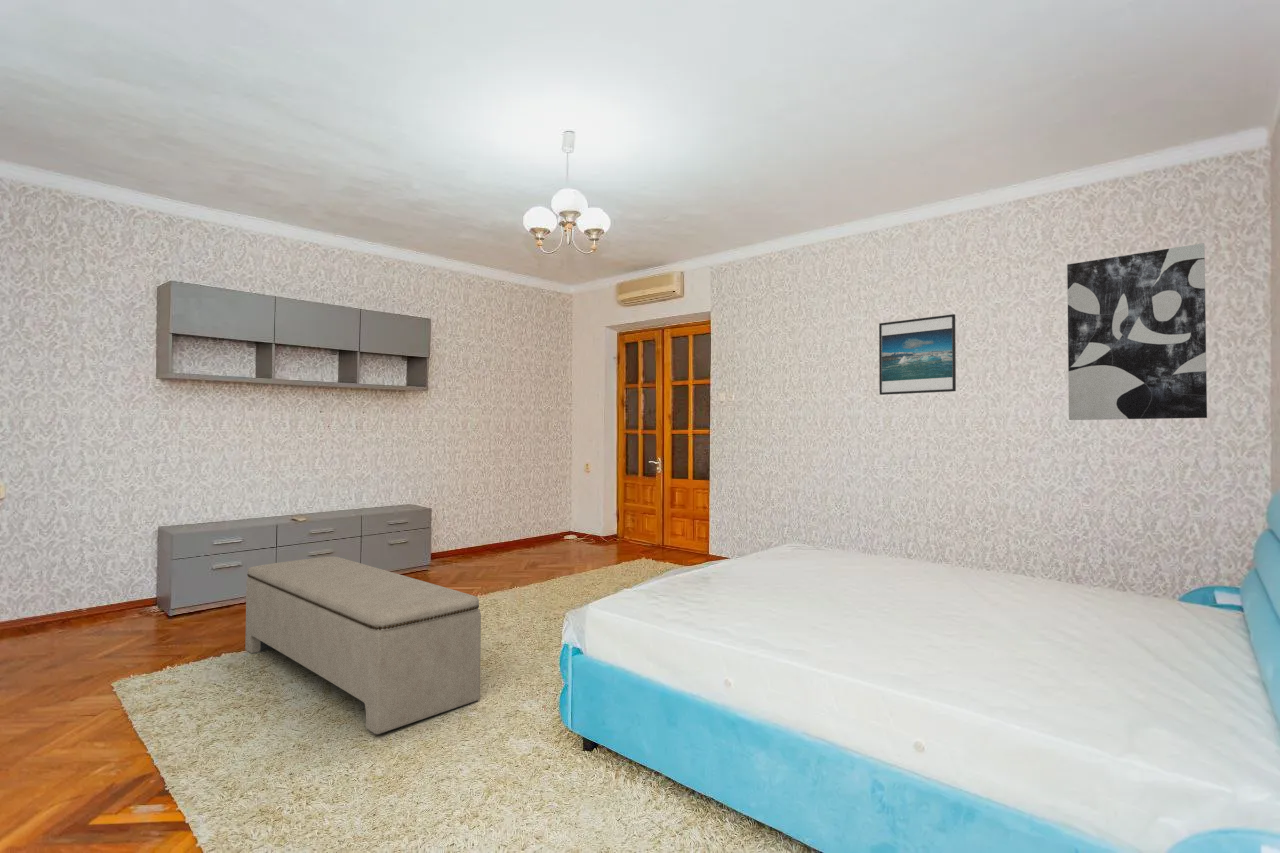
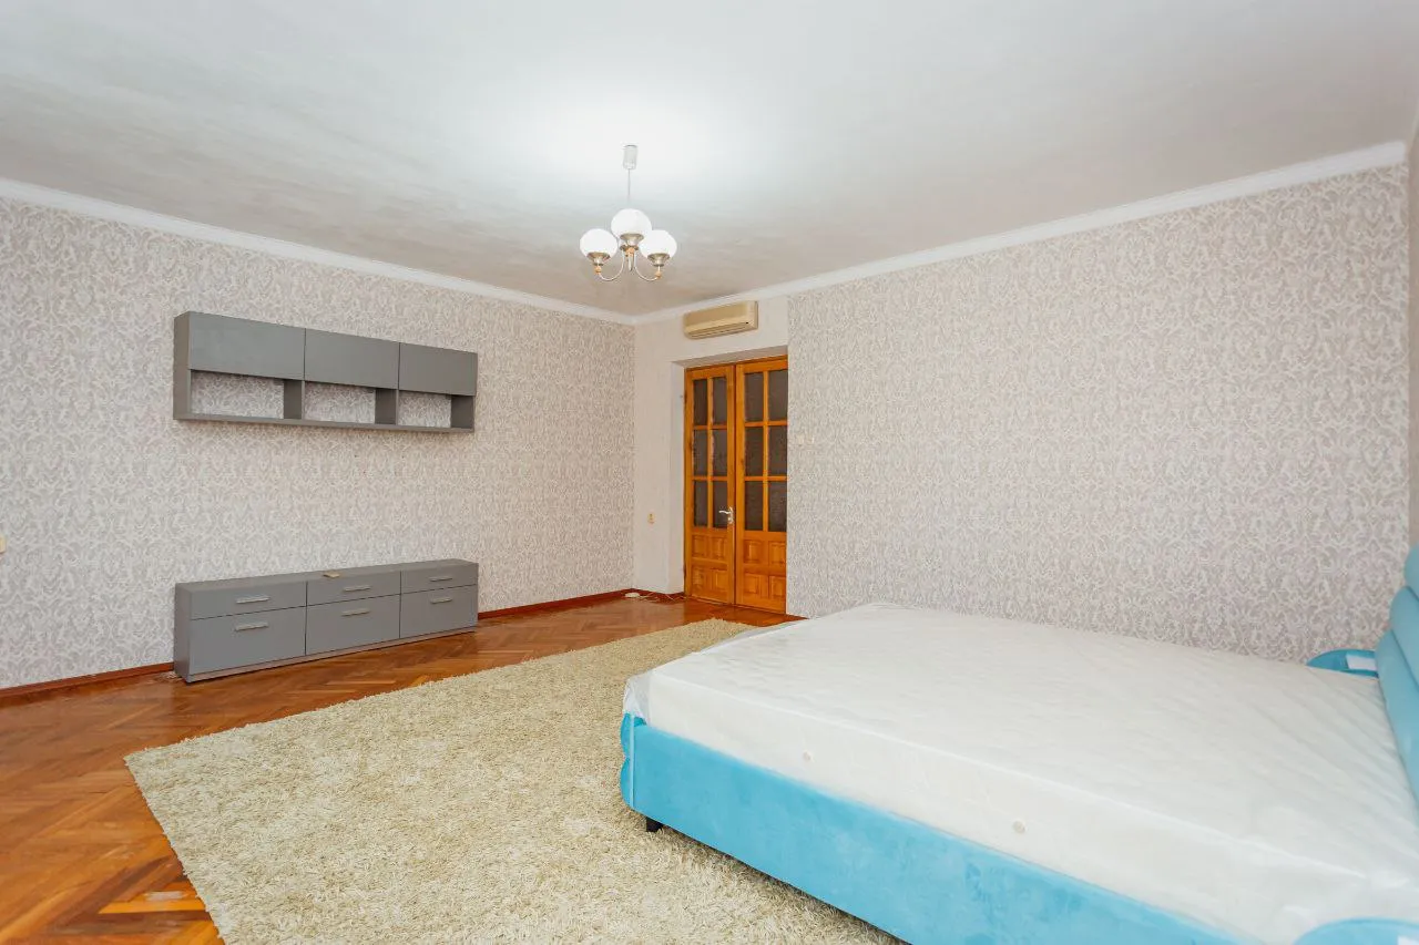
- wall art [1066,242,1208,421]
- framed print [878,313,957,396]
- bench [244,555,482,735]
